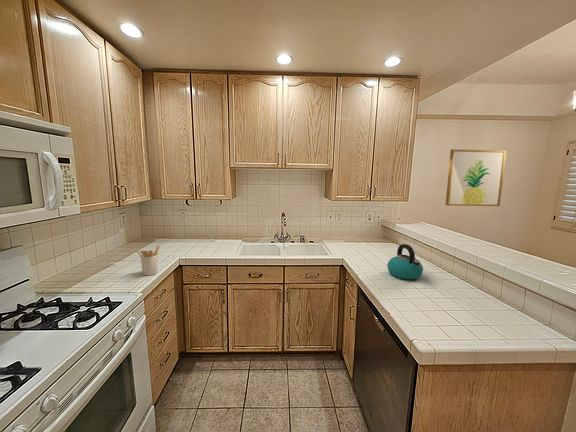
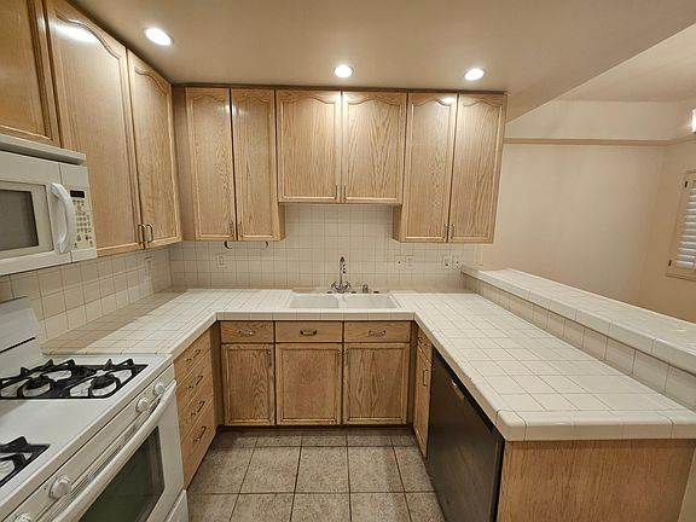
- utensil holder [136,245,160,276]
- kettle [386,243,424,280]
- wall art [445,148,507,207]
